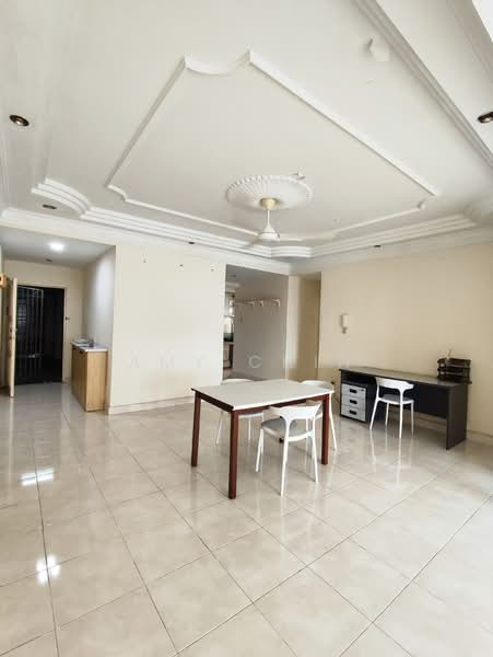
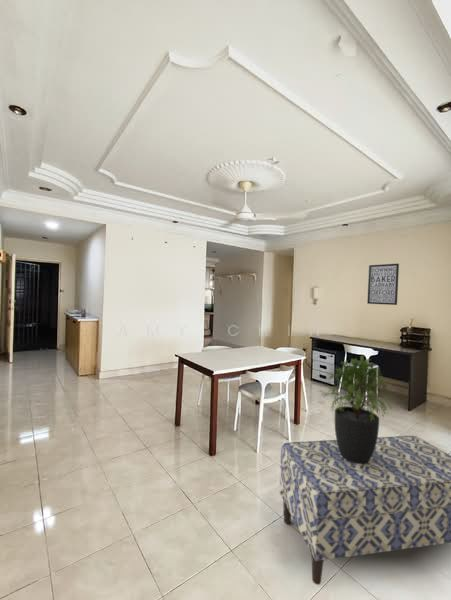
+ potted plant [321,354,396,464]
+ bench [279,435,451,586]
+ wall art [366,263,400,306]
